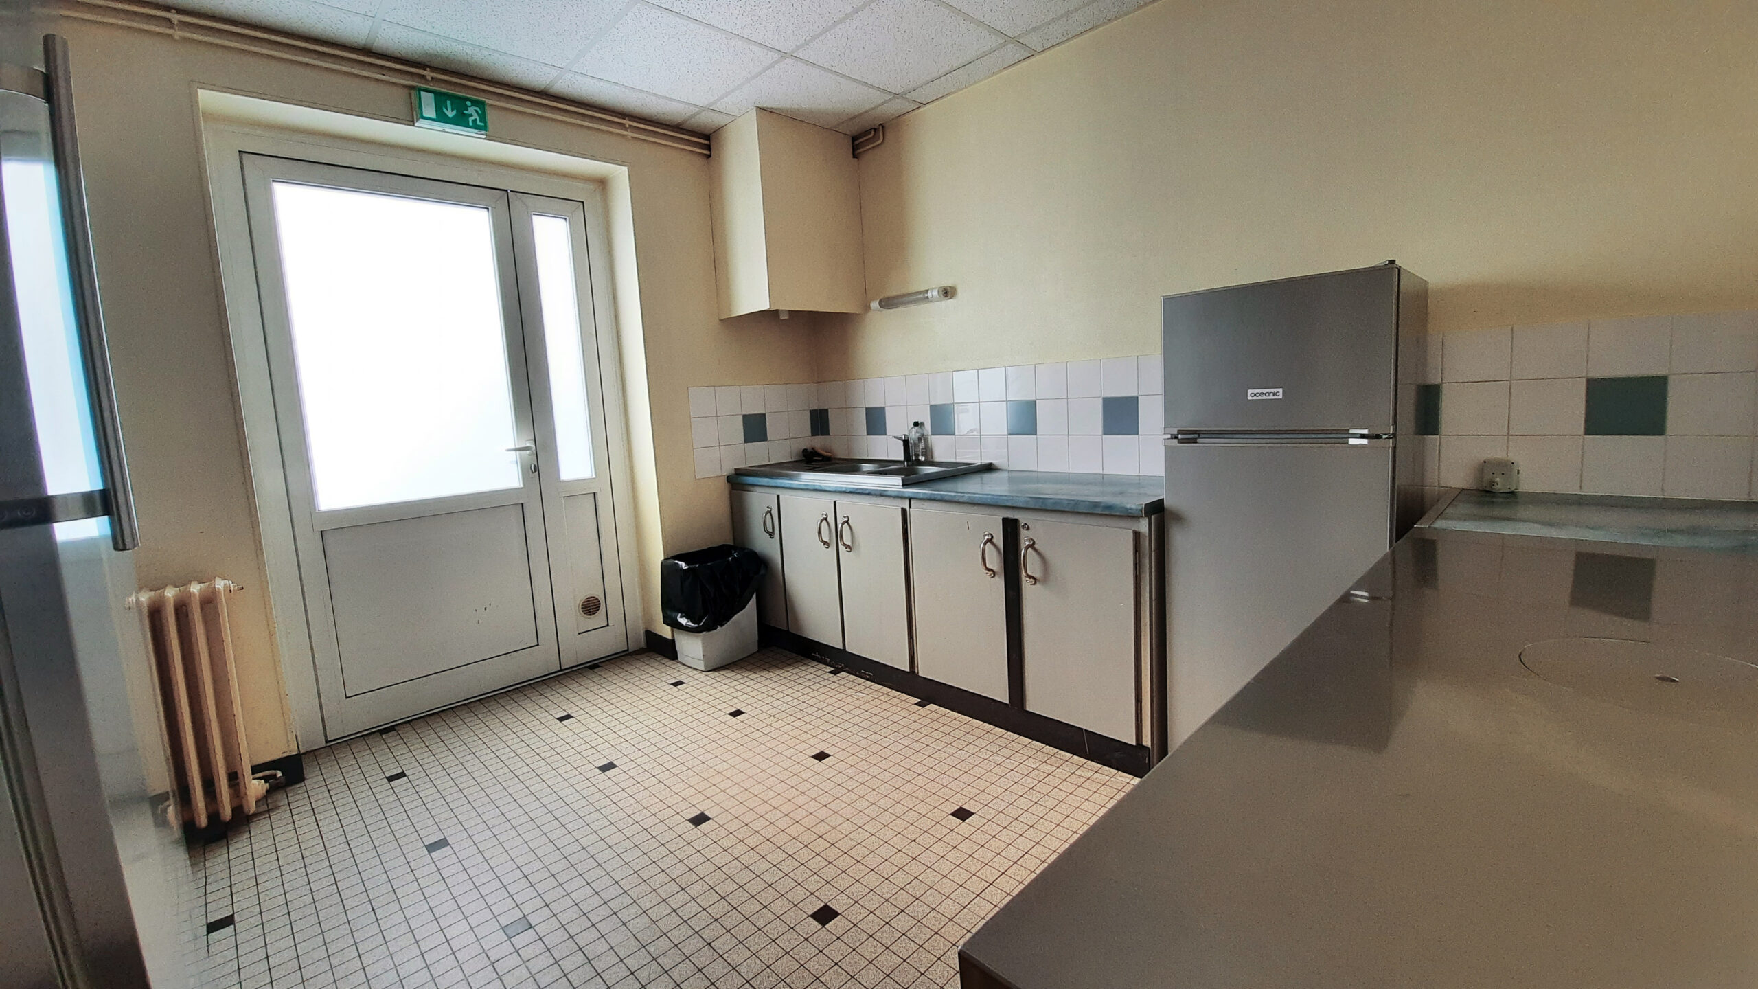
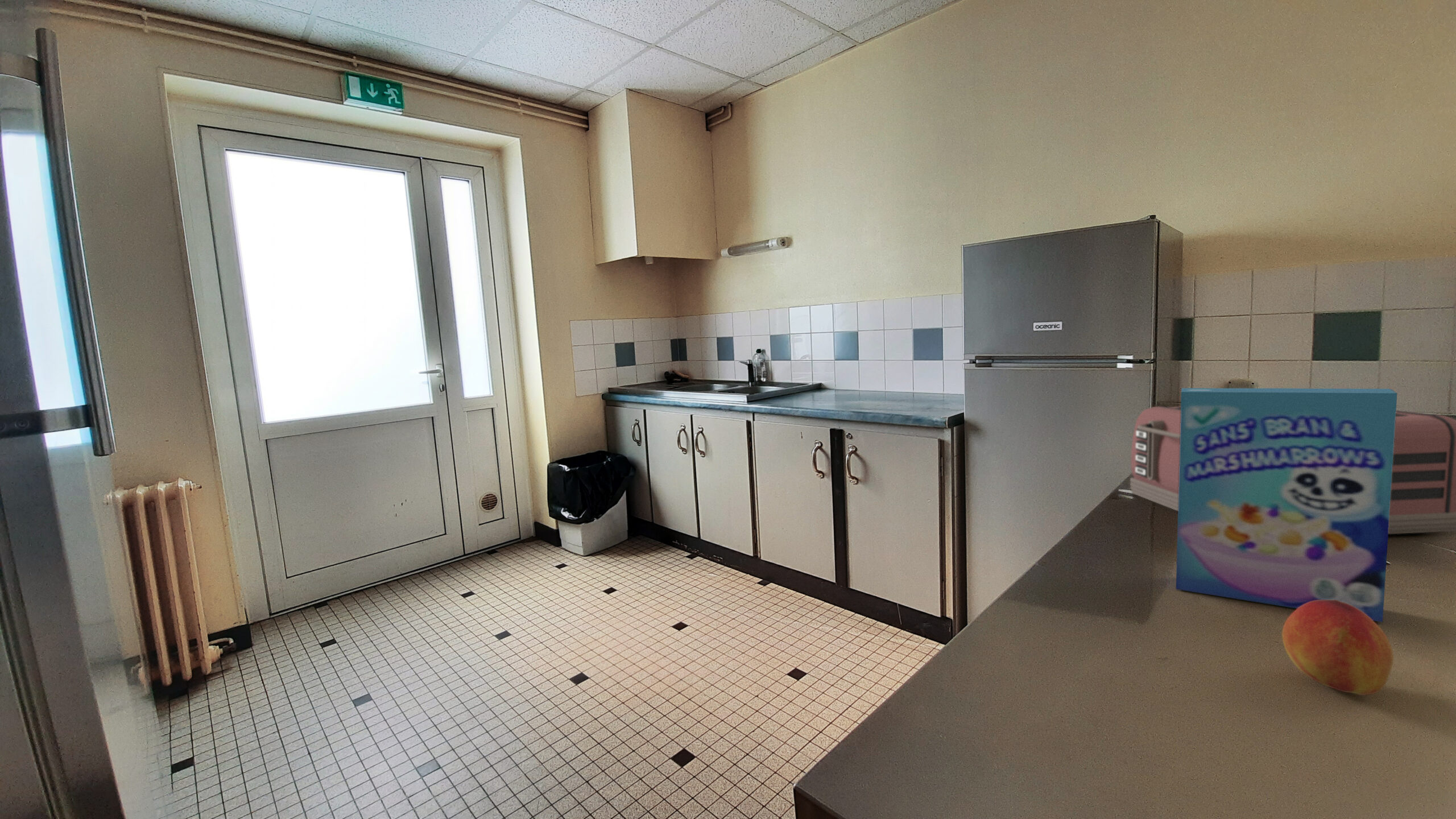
+ toaster [1130,406,1456,535]
+ peach [1282,600,1394,696]
+ cereal box [1176,388,1397,623]
